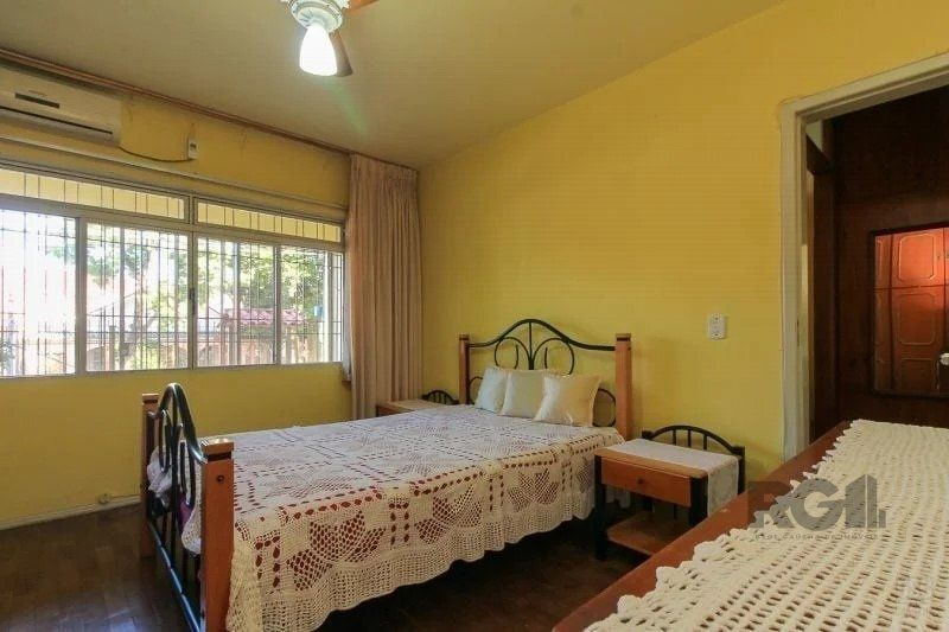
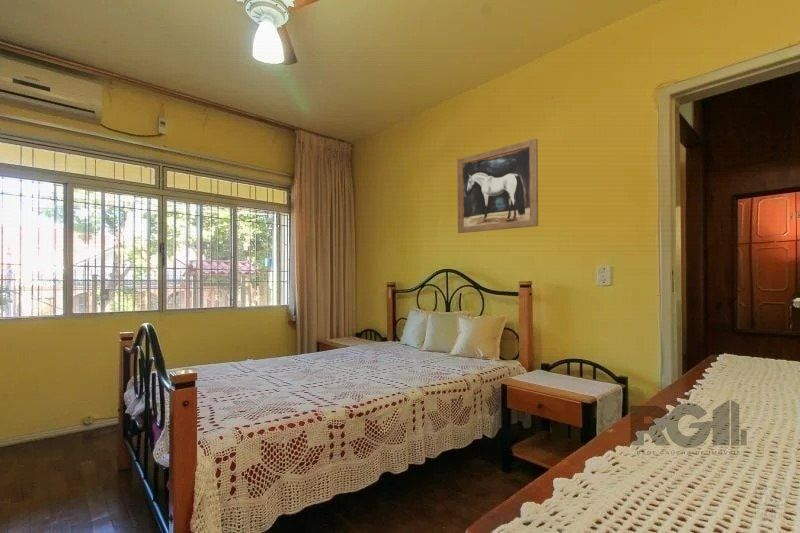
+ wall art [456,138,539,234]
